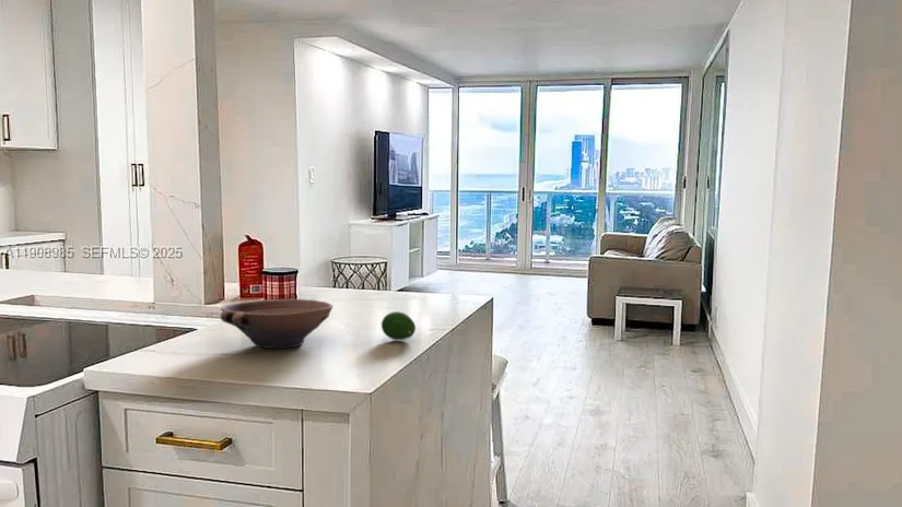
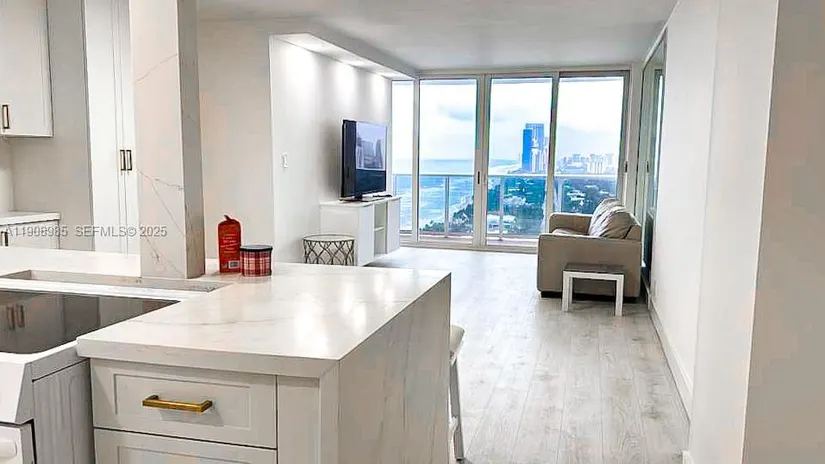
- bowl [220,298,335,350]
- fruit [380,310,417,341]
